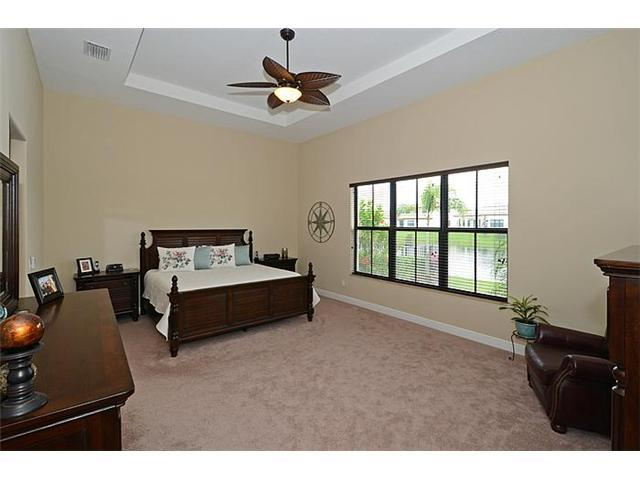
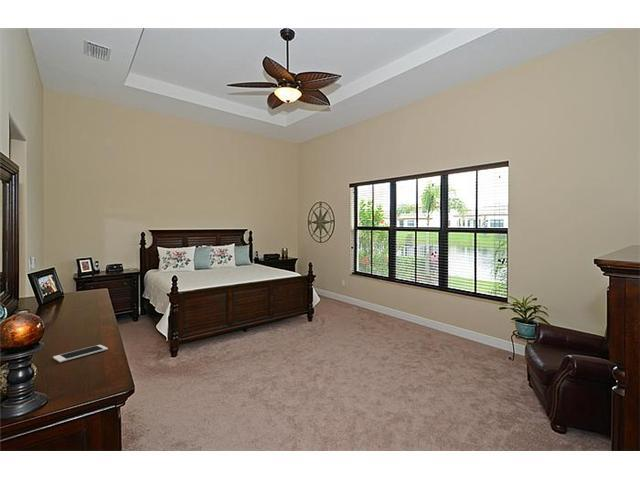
+ cell phone [52,344,109,363]
